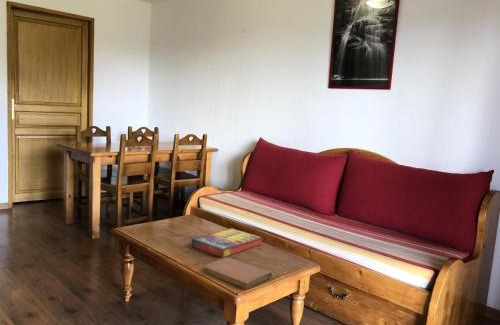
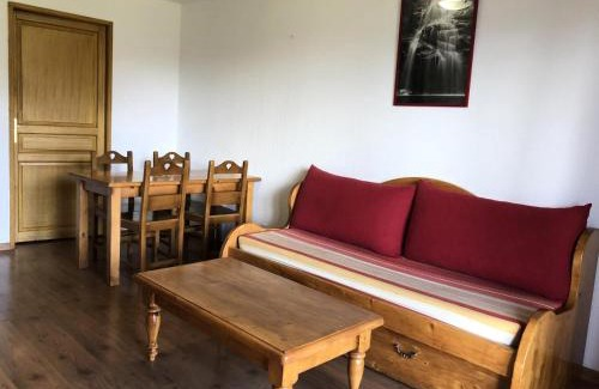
- notebook [202,256,273,290]
- game compilation box [191,227,263,259]
